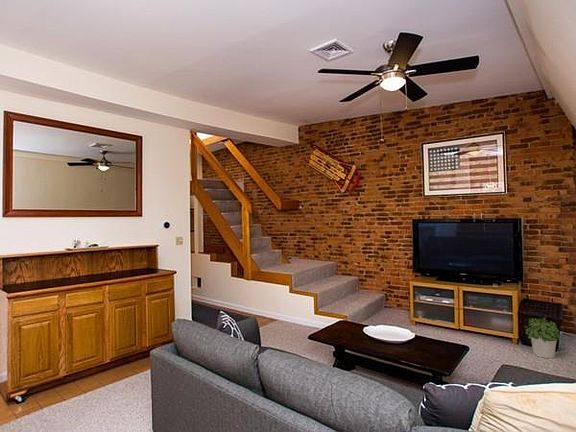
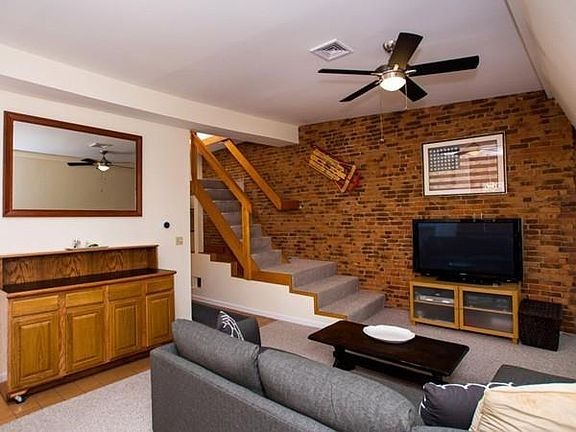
- potted plant [523,317,561,359]
